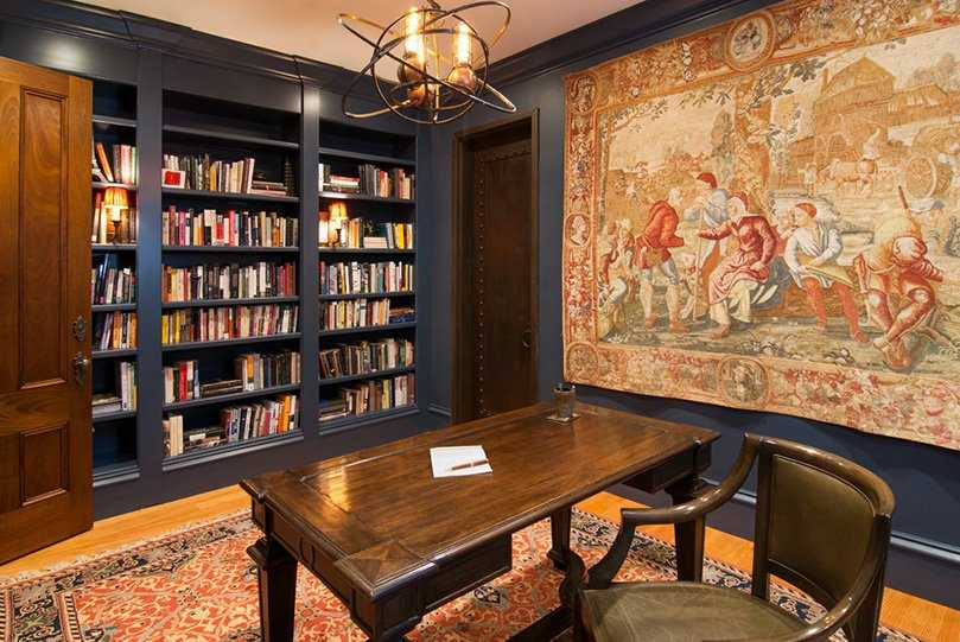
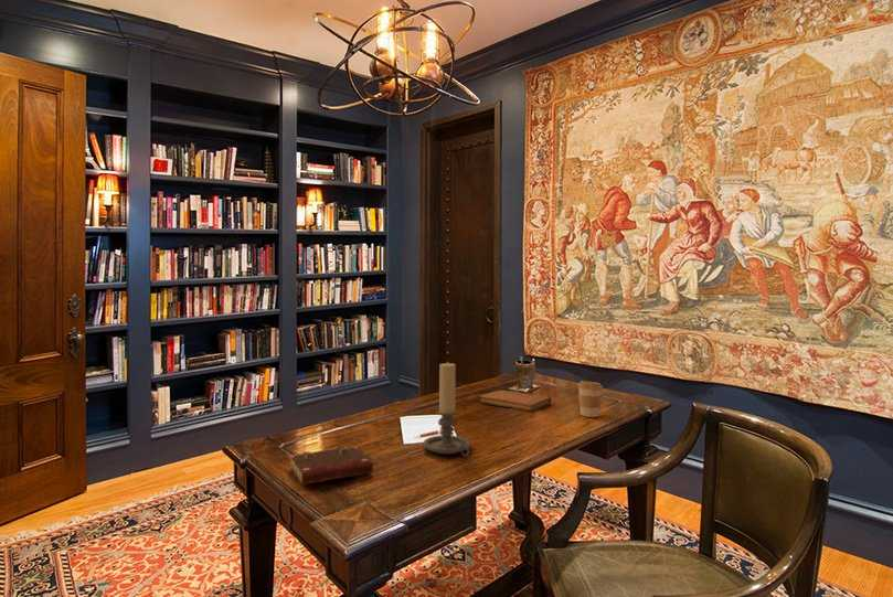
+ notebook [479,390,552,412]
+ candle holder [422,361,471,458]
+ coffee cup [577,380,604,418]
+ book [289,445,374,486]
